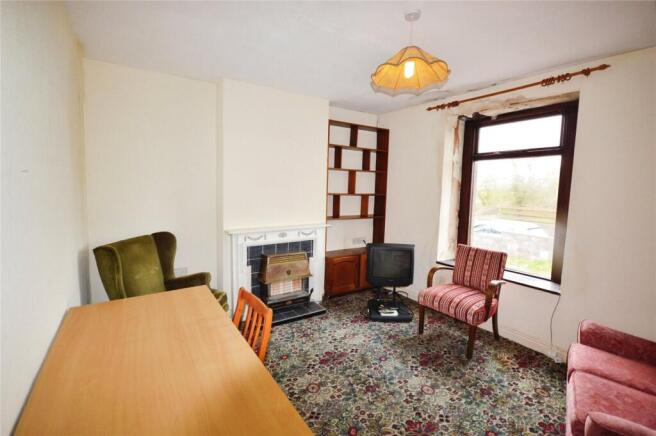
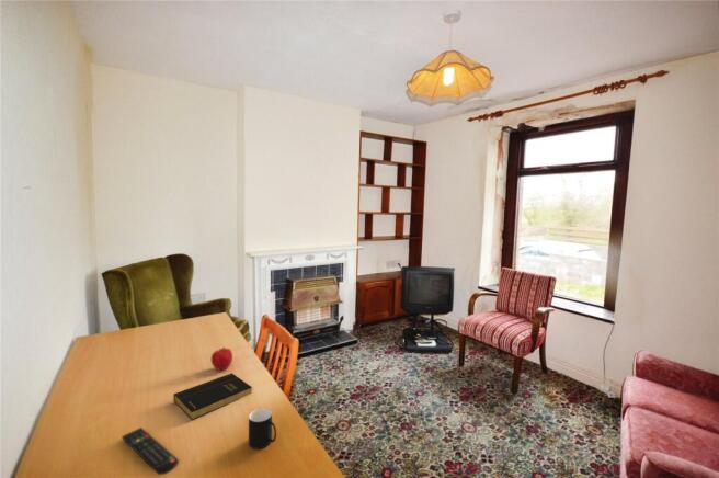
+ fruit [210,346,233,372]
+ cup [248,407,277,449]
+ remote control [121,426,180,476]
+ book [171,373,253,421]
